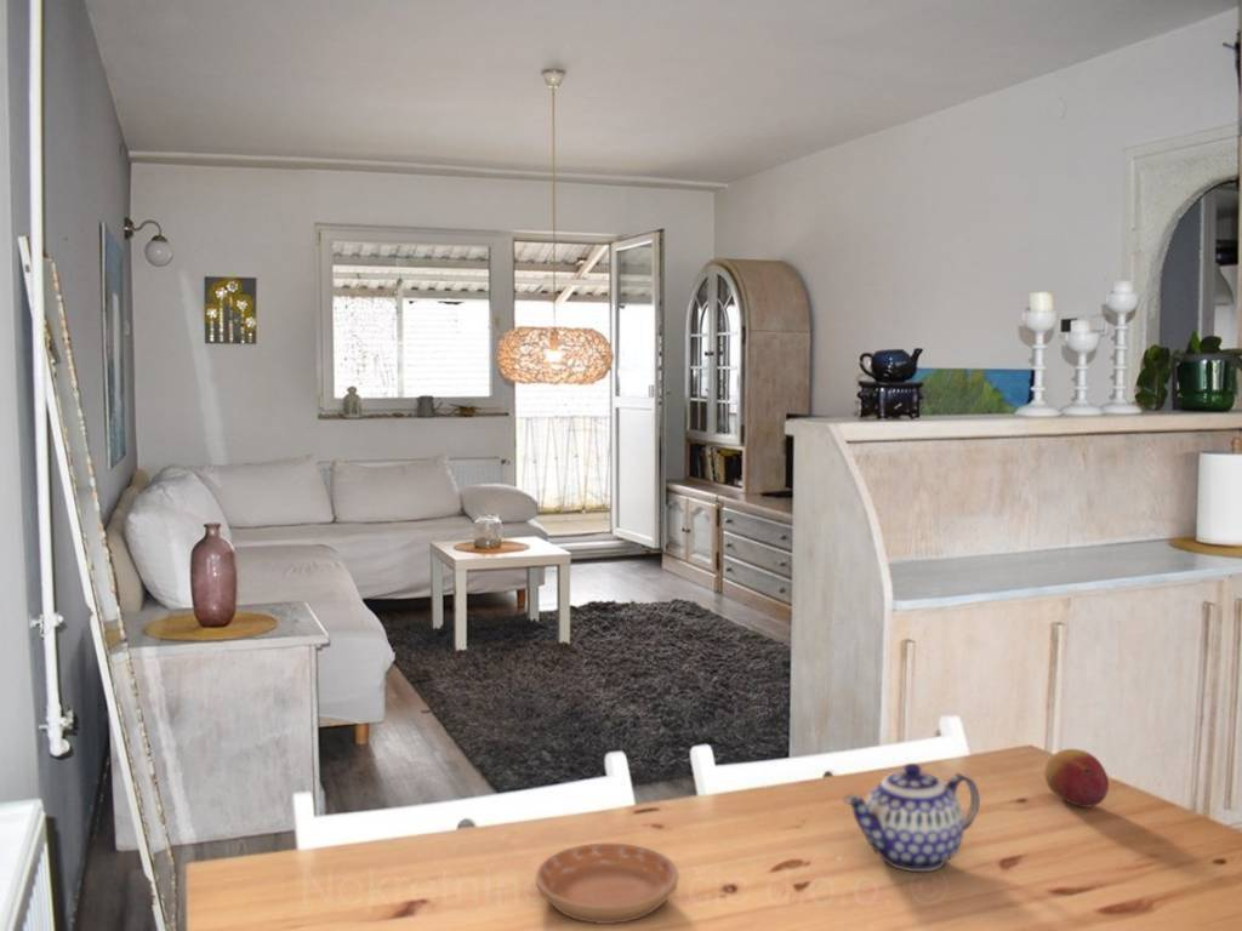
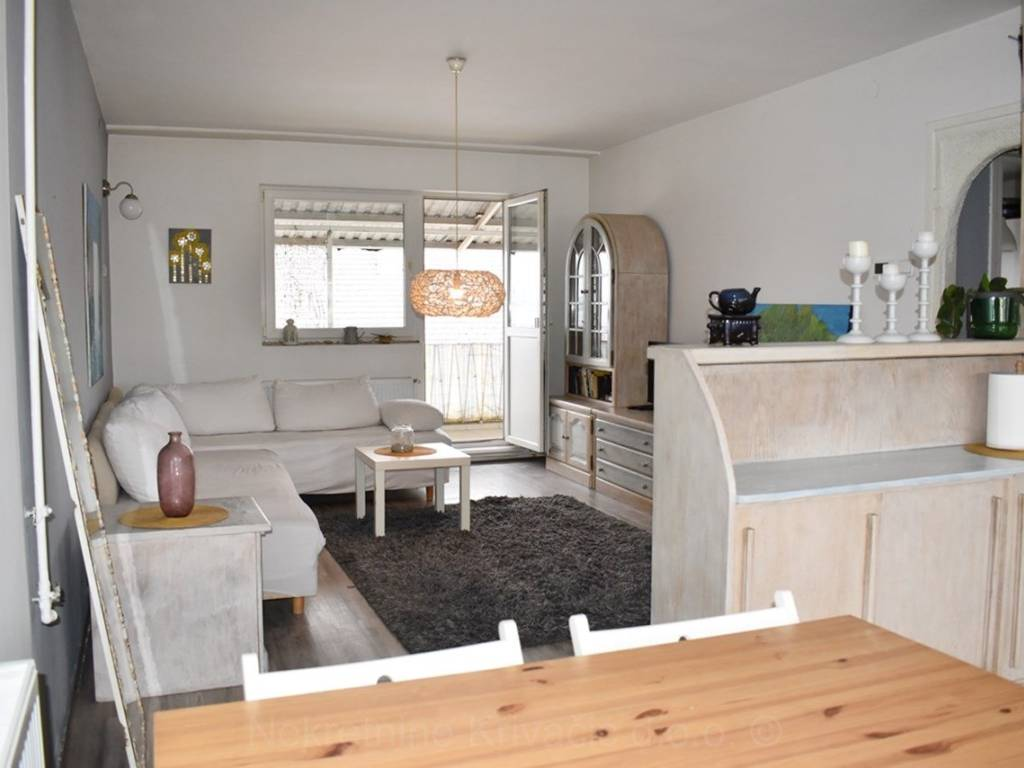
- saucer [535,843,679,925]
- fruit [1043,748,1110,809]
- teapot [842,762,981,873]
